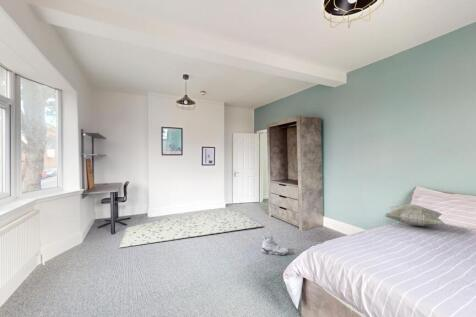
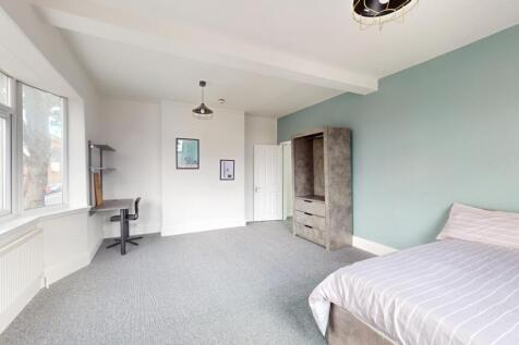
- decorative pillow [384,203,446,227]
- rug [118,208,264,249]
- sneaker [260,234,289,256]
